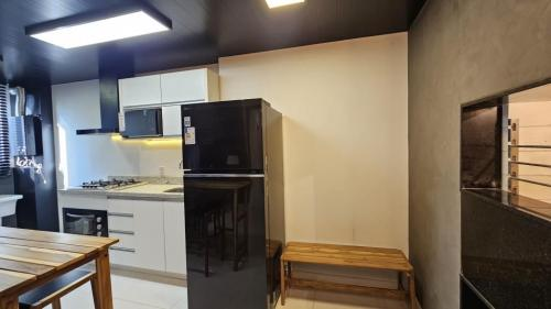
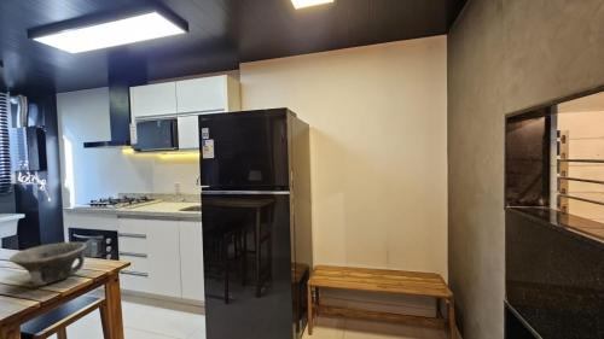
+ bowl [8,241,88,287]
